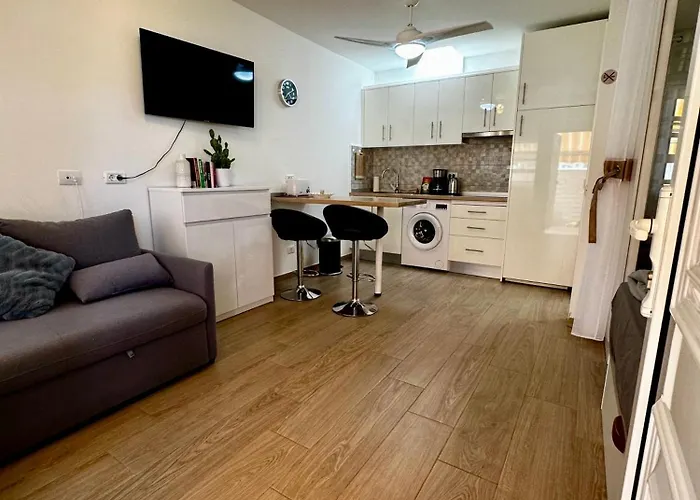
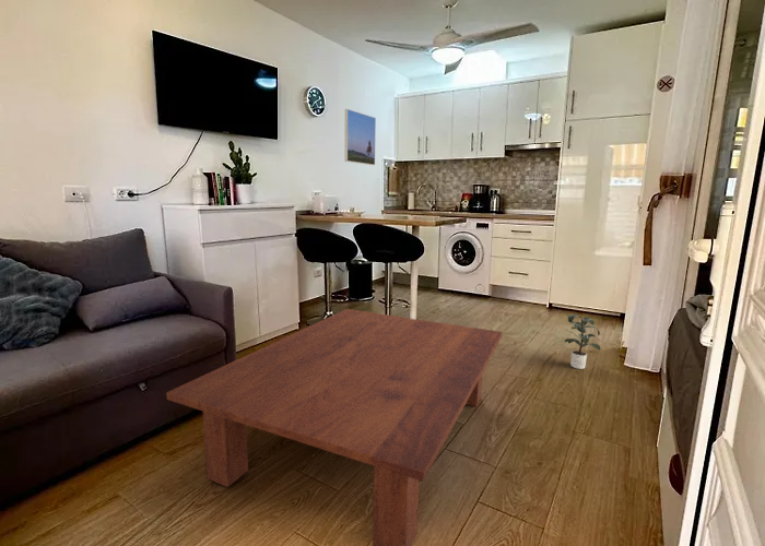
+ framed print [344,108,377,166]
+ potted plant [564,313,601,370]
+ coffee table [165,308,504,546]
